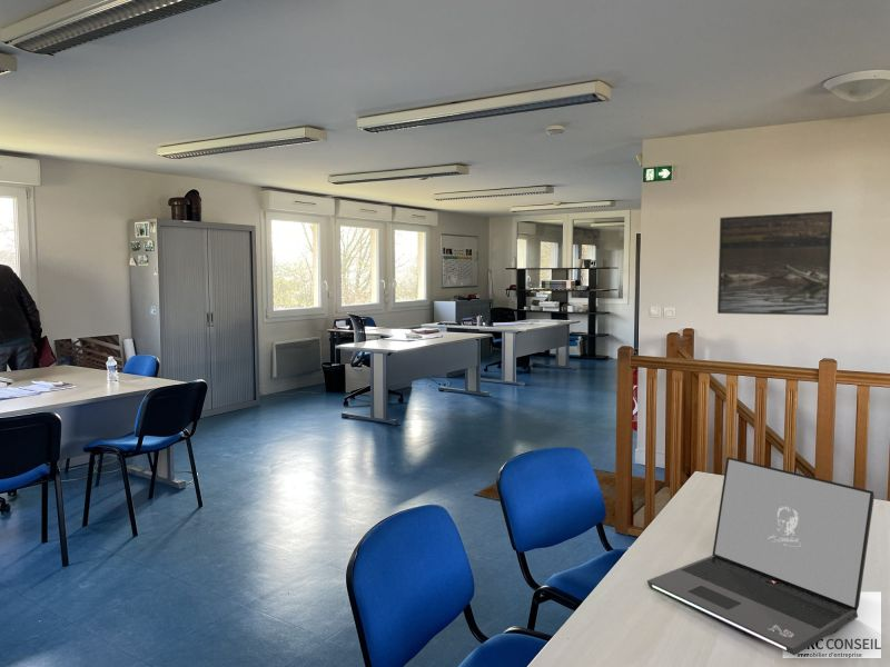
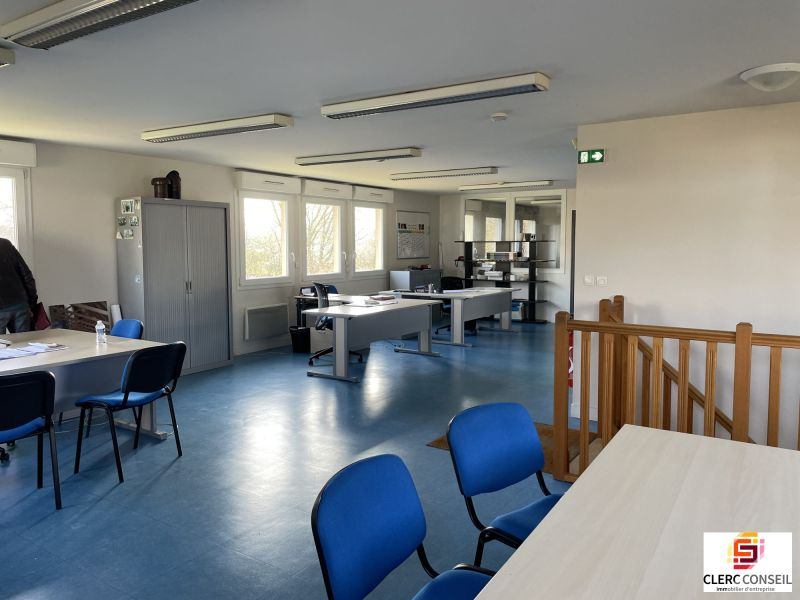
- laptop [646,456,876,656]
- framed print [716,210,833,317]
